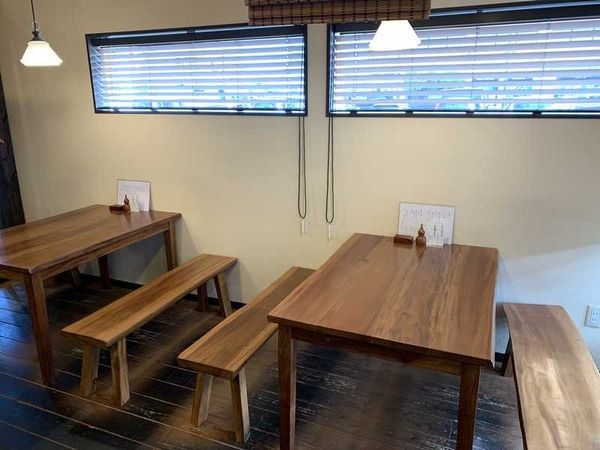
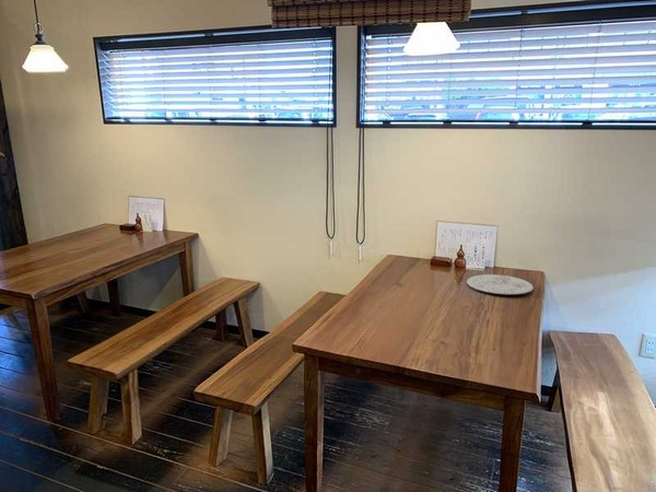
+ plate [466,273,535,295]
